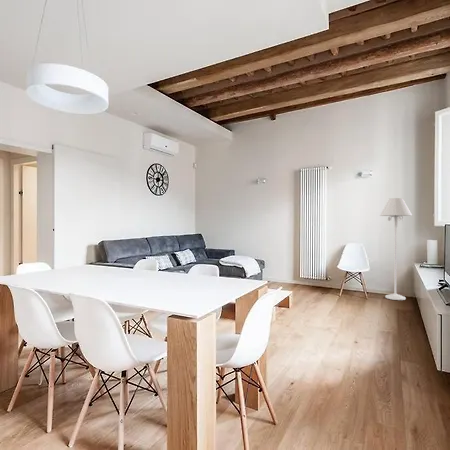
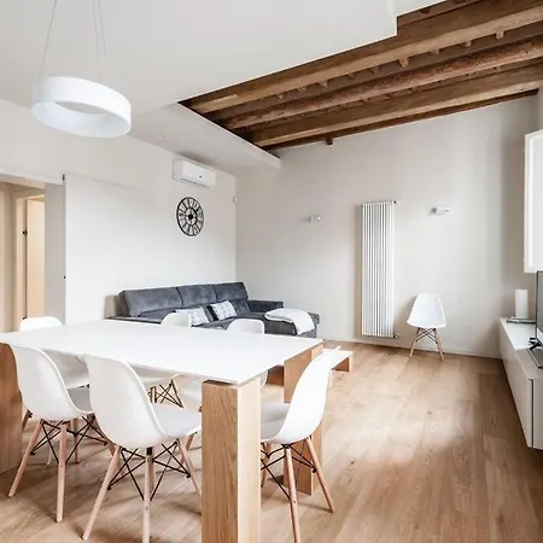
- floor lamp [379,197,413,301]
